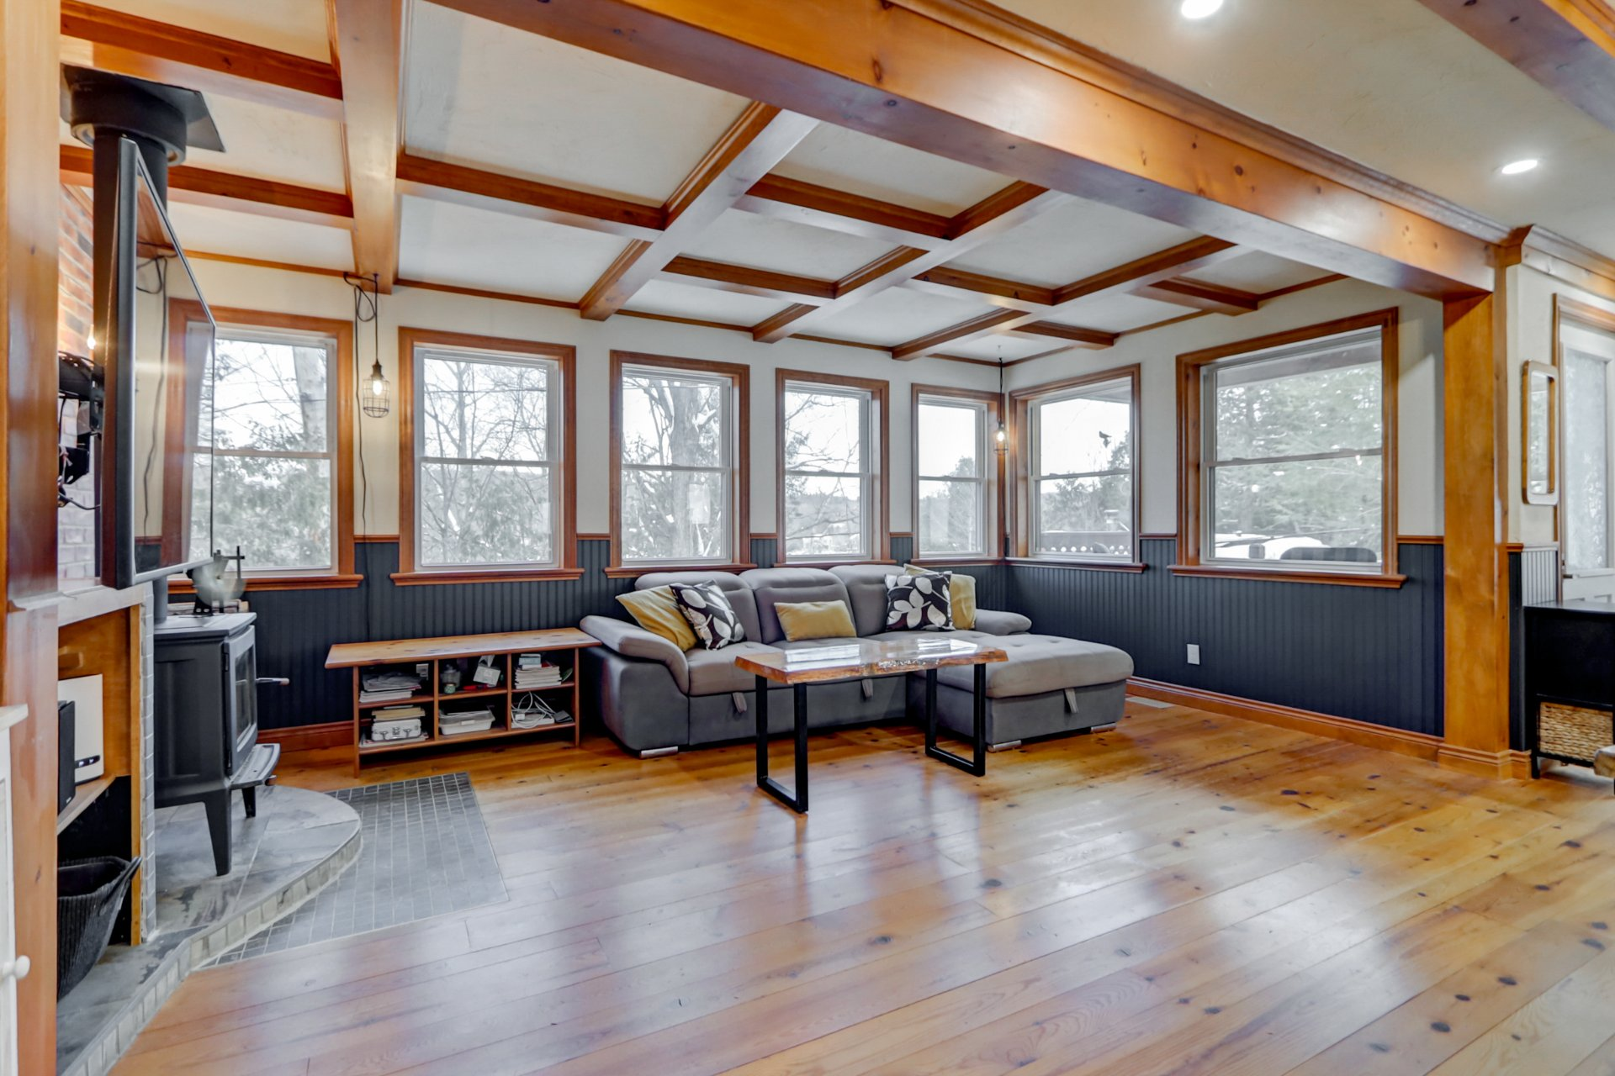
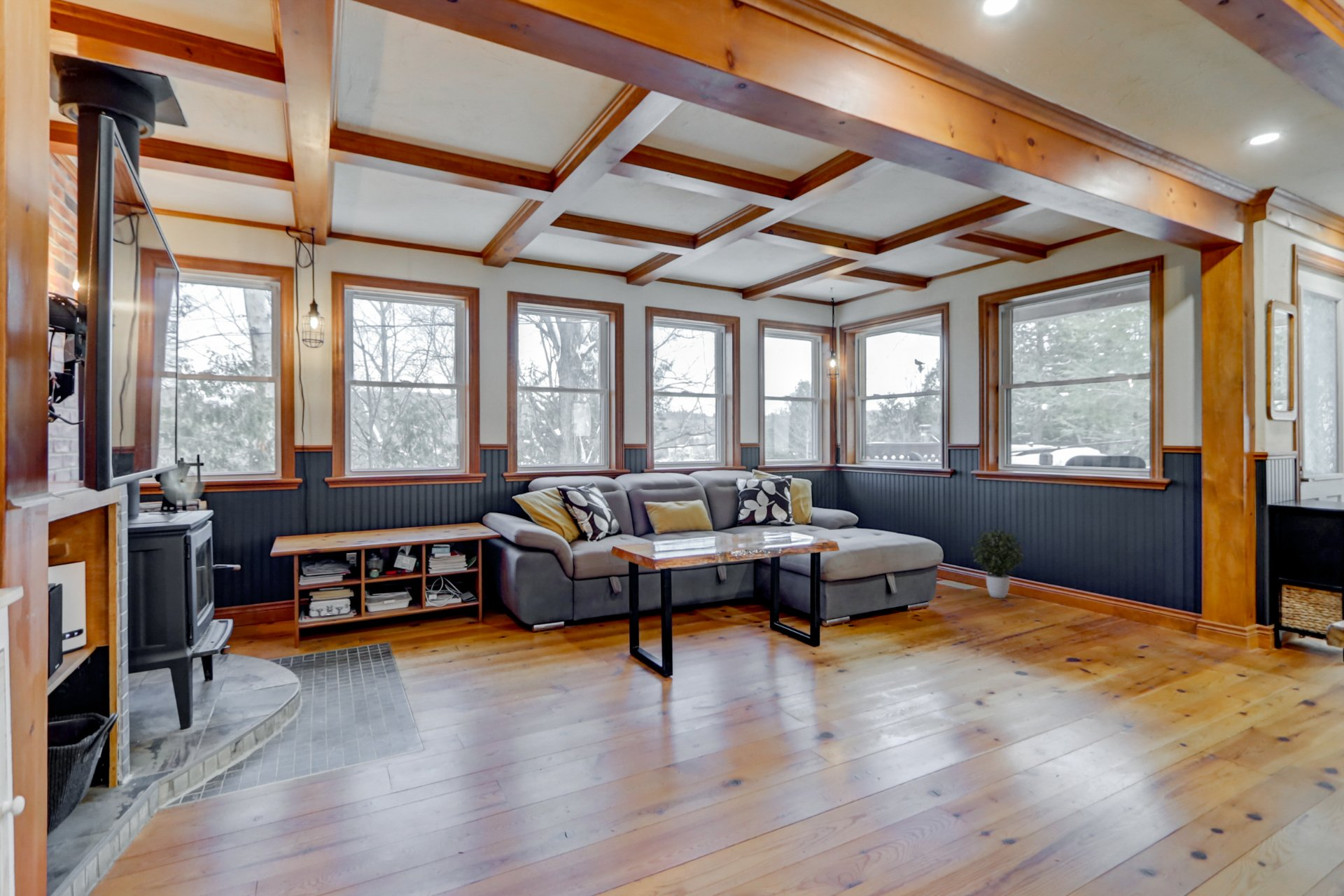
+ potted plant [970,528,1026,599]
